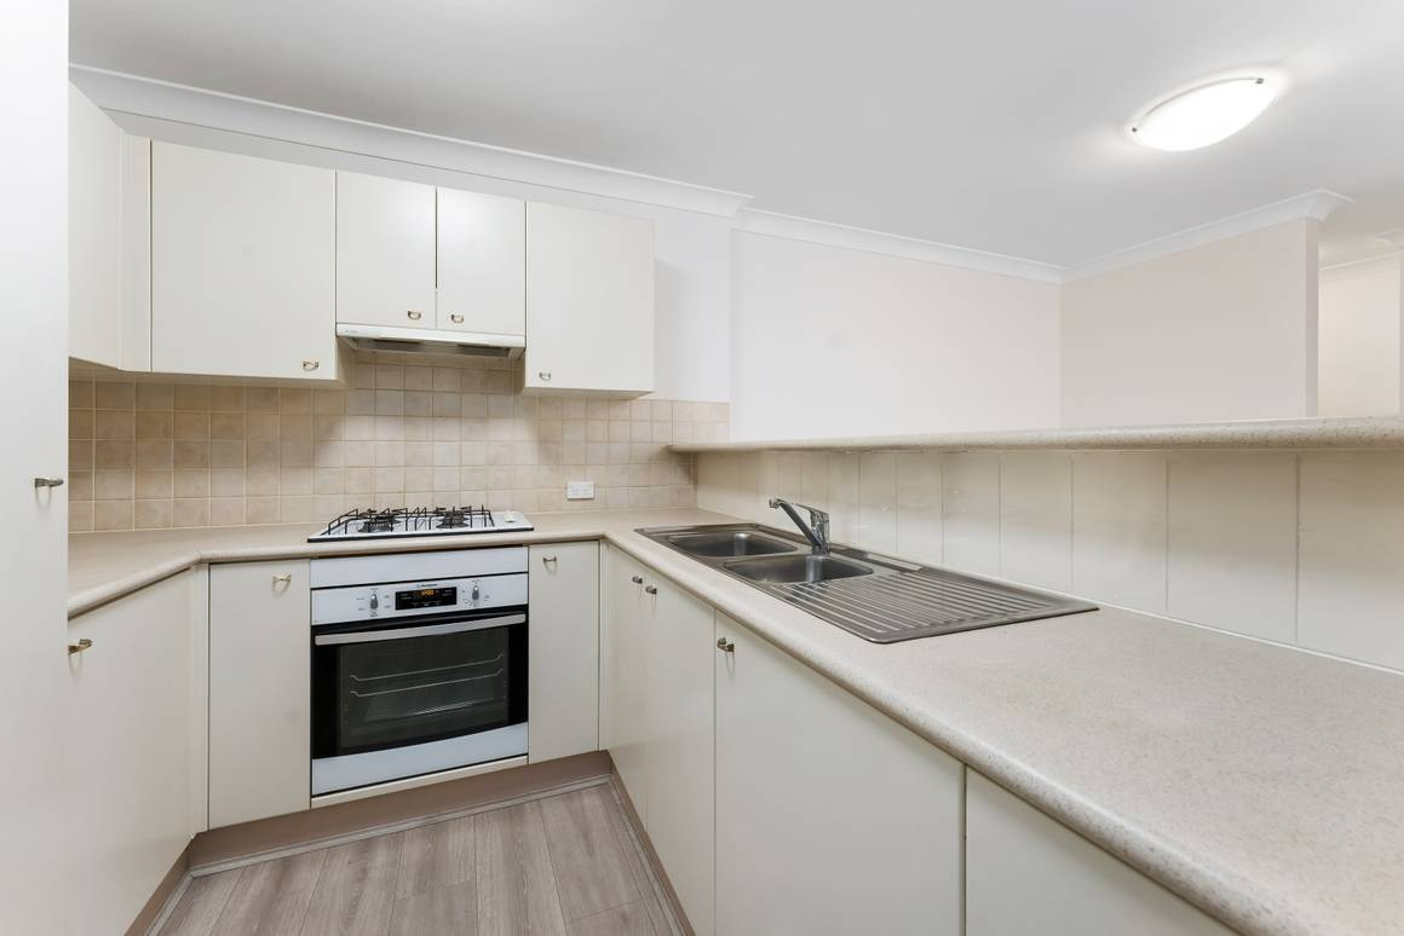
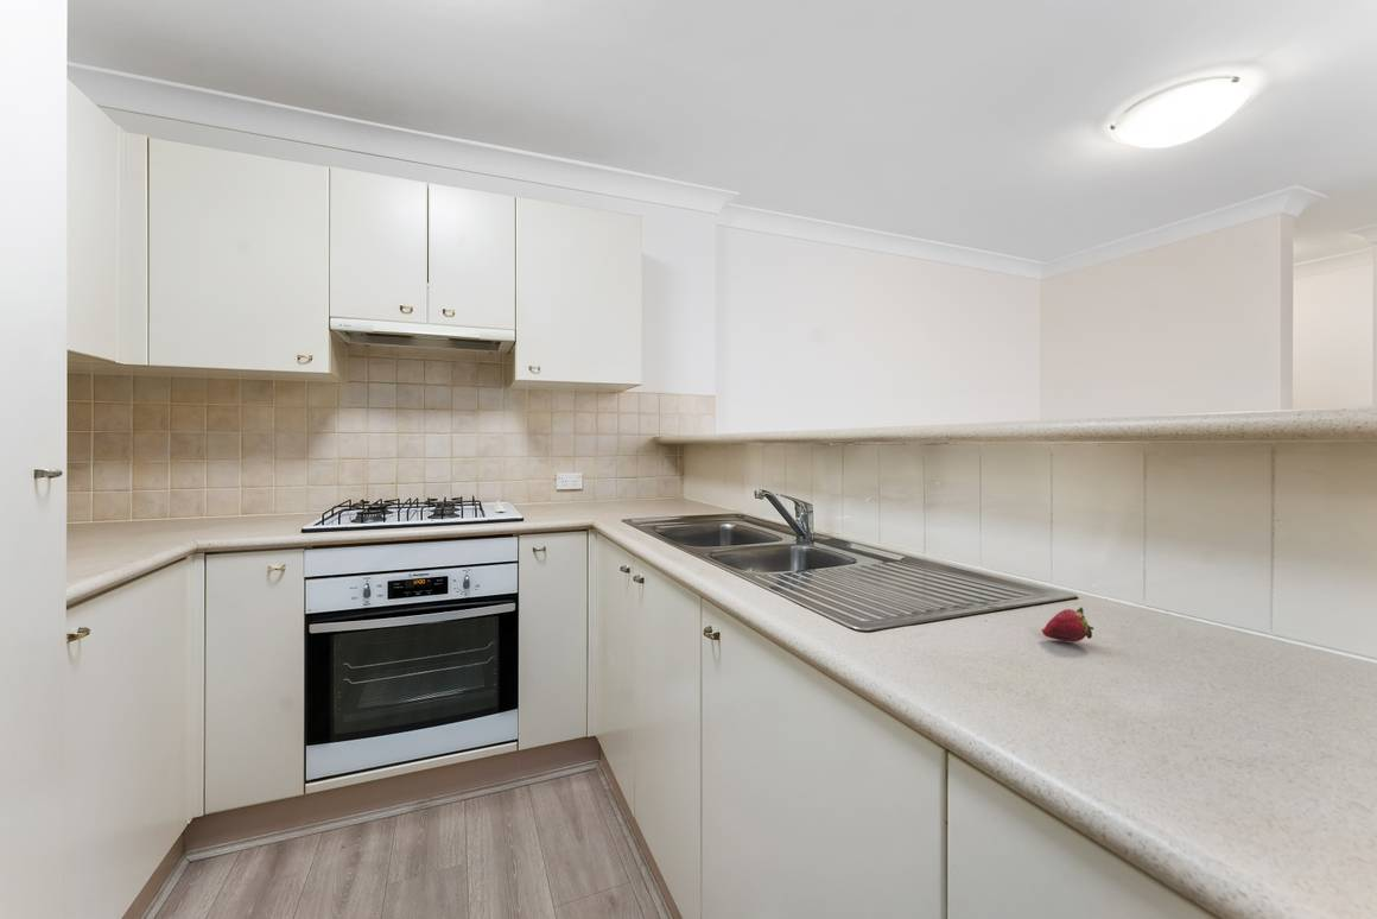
+ fruit [1041,606,1094,644]
